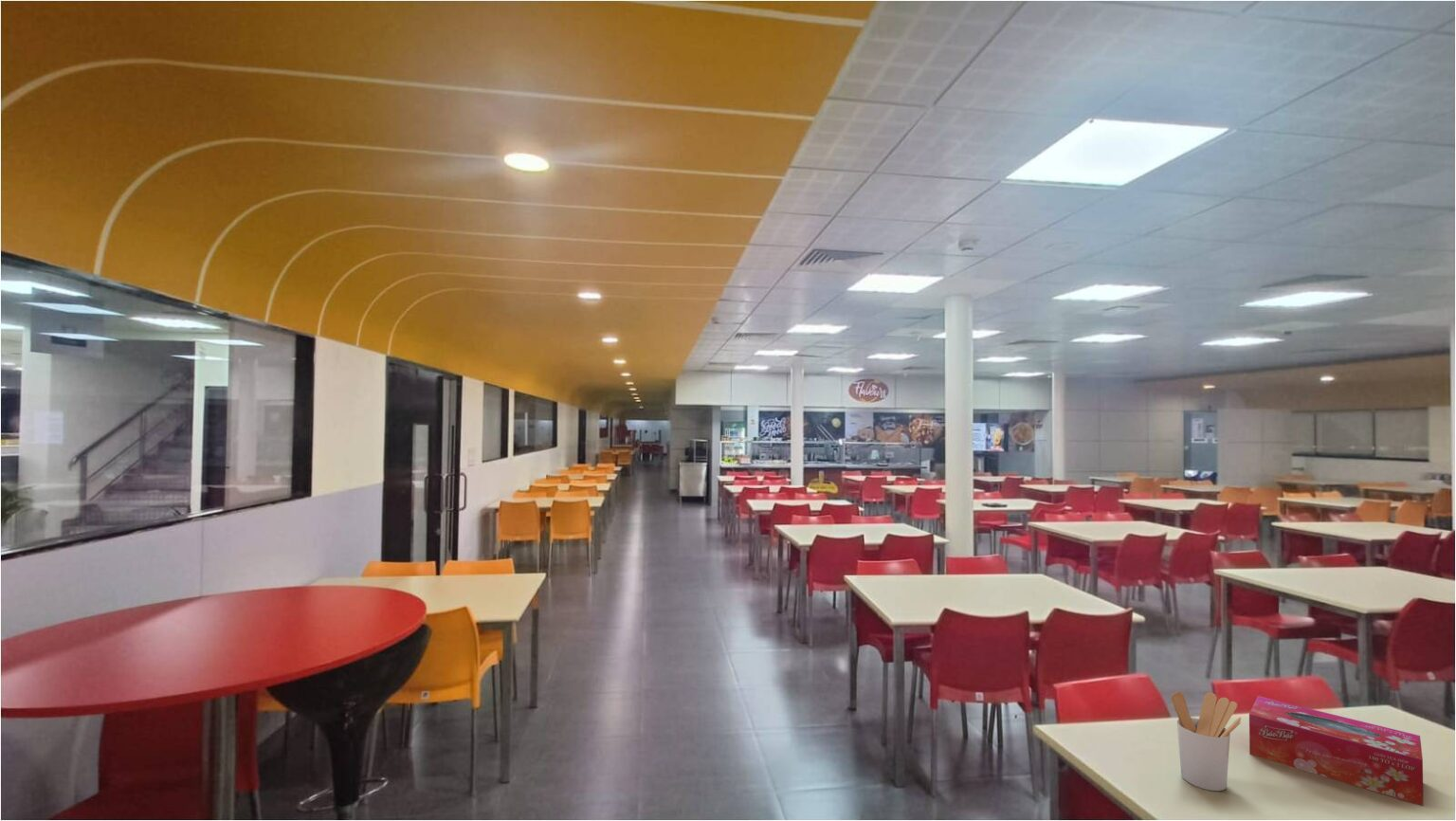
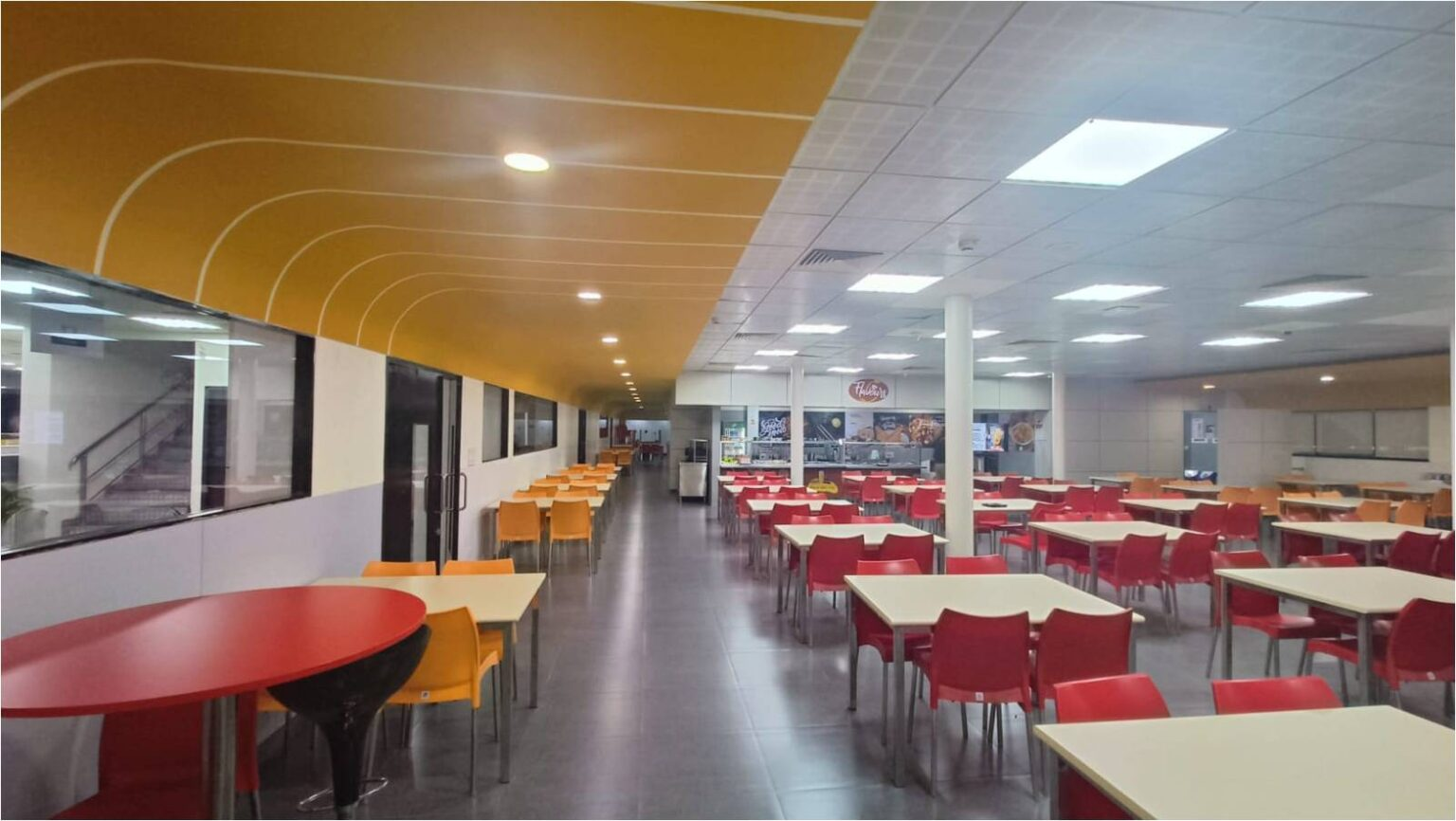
- tissue box [1248,695,1425,807]
- utensil holder [1171,690,1242,792]
